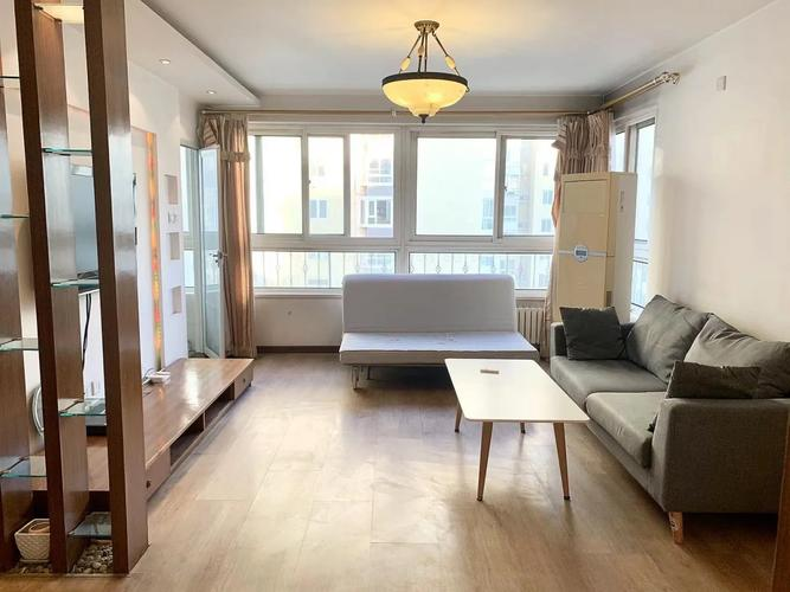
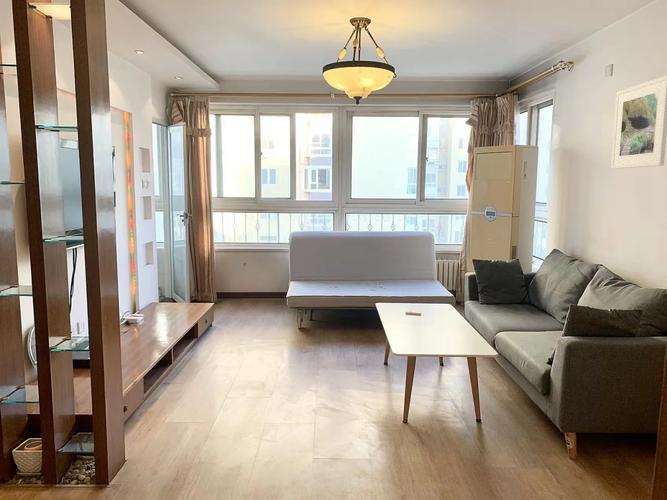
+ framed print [610,74,667,170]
